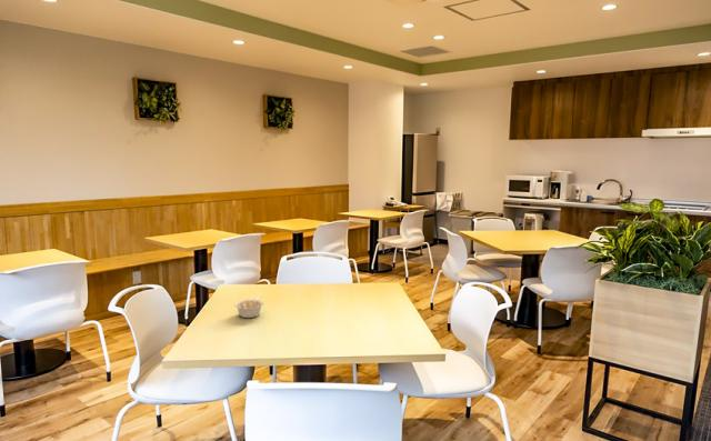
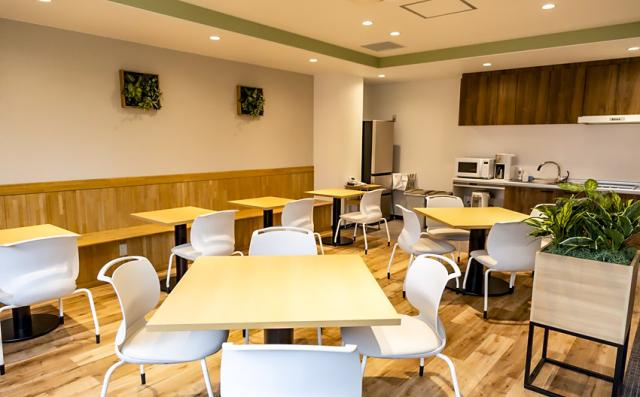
- legume [233,295,264,319]
